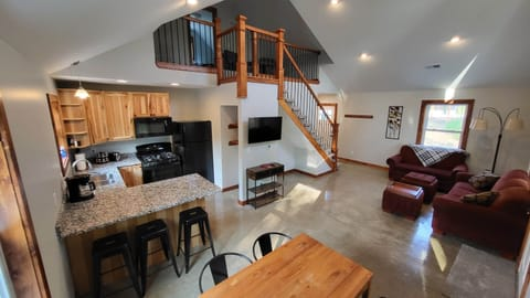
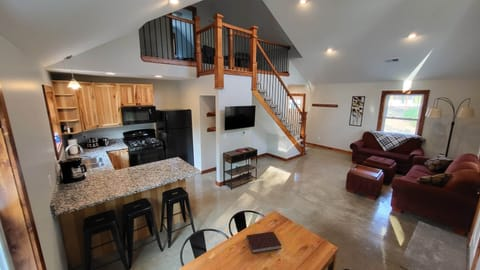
+ notebook [246,231,283,254]
